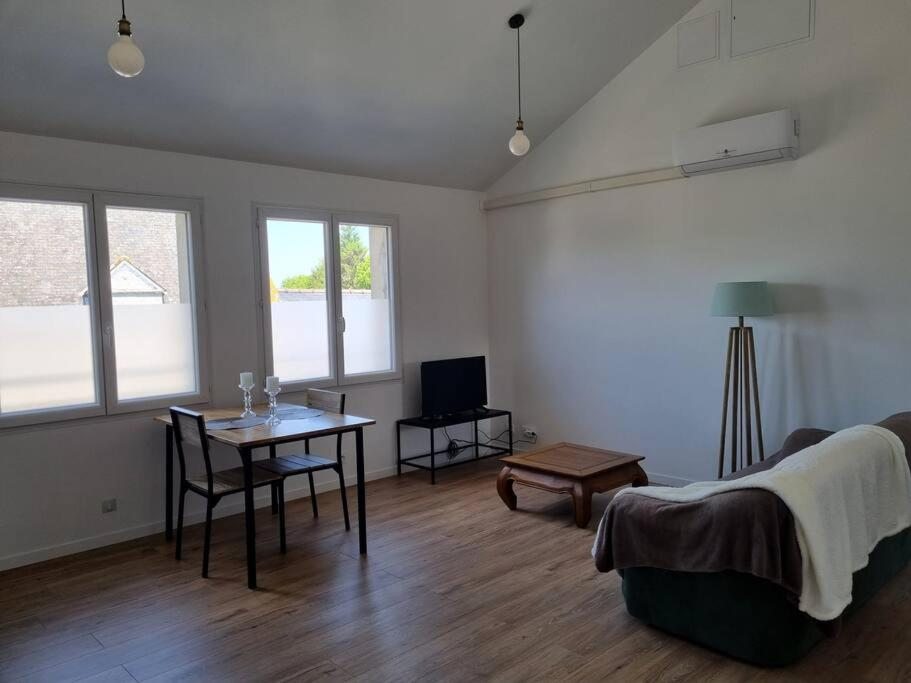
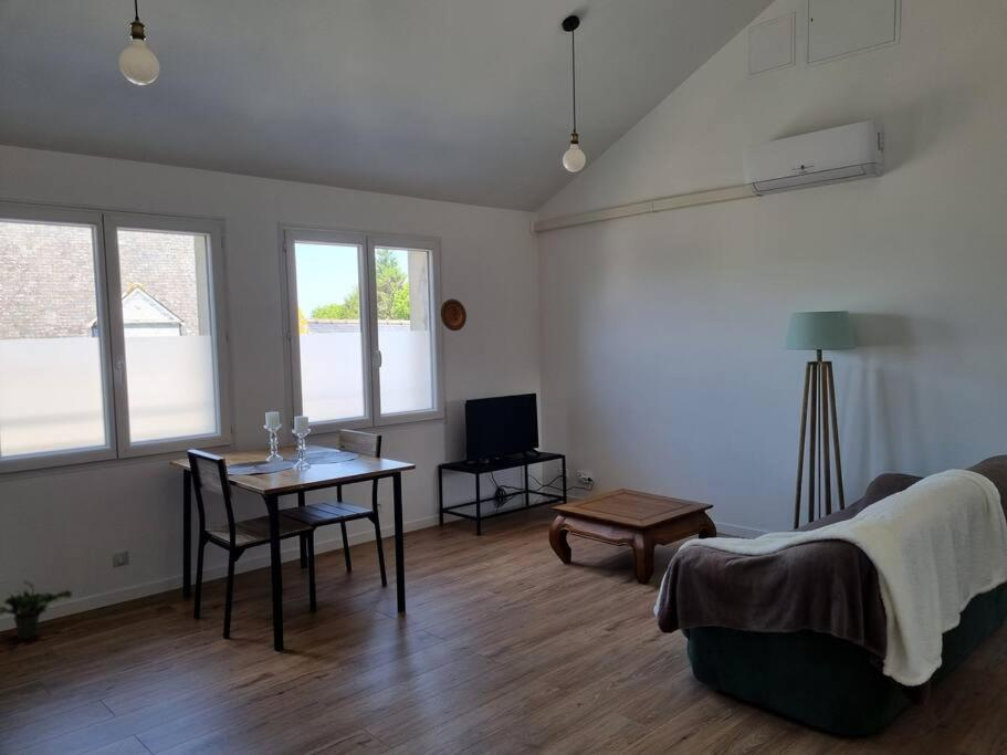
+ potted plant [0,579,73,640]
+ decorative plate [440,298,468,332]
